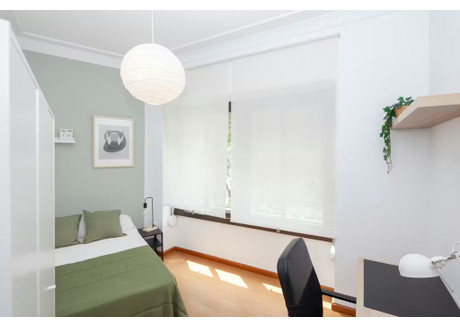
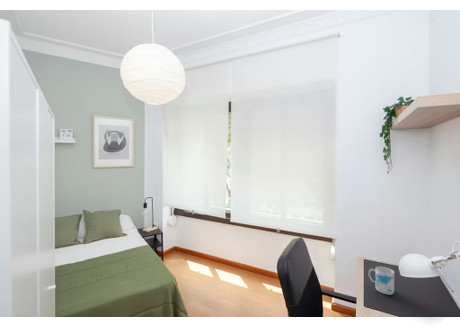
+ mug [367,266,395,296]
